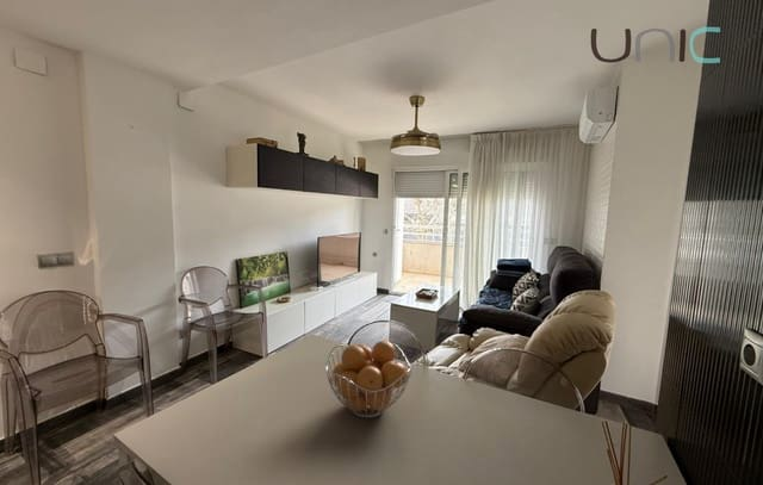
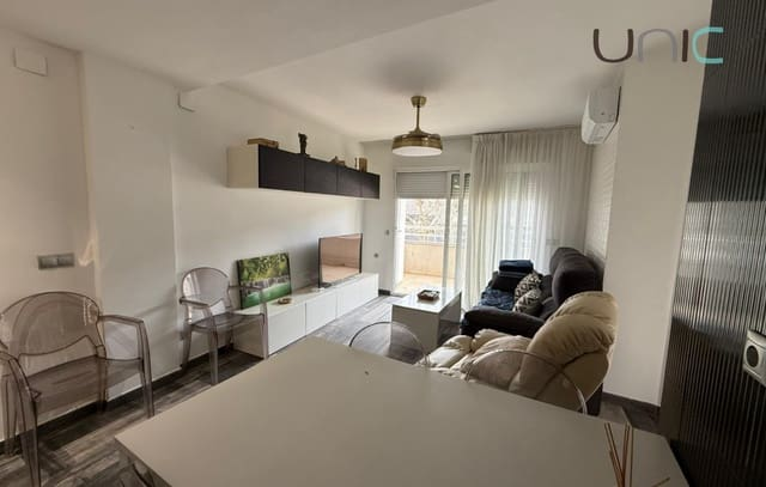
- fruit basket [324,340,414,419]
